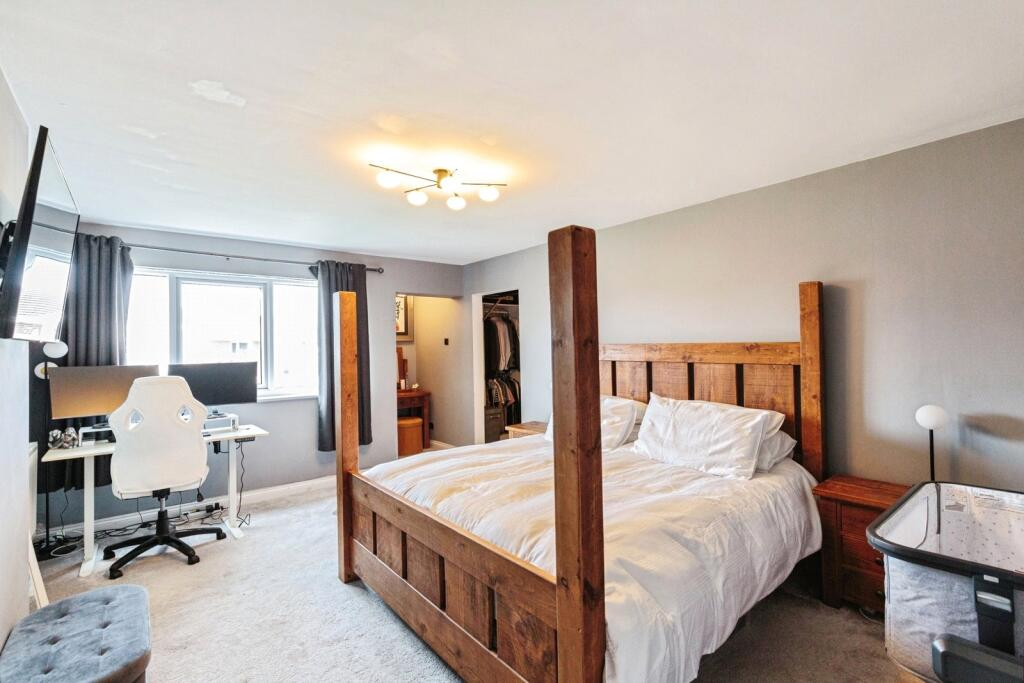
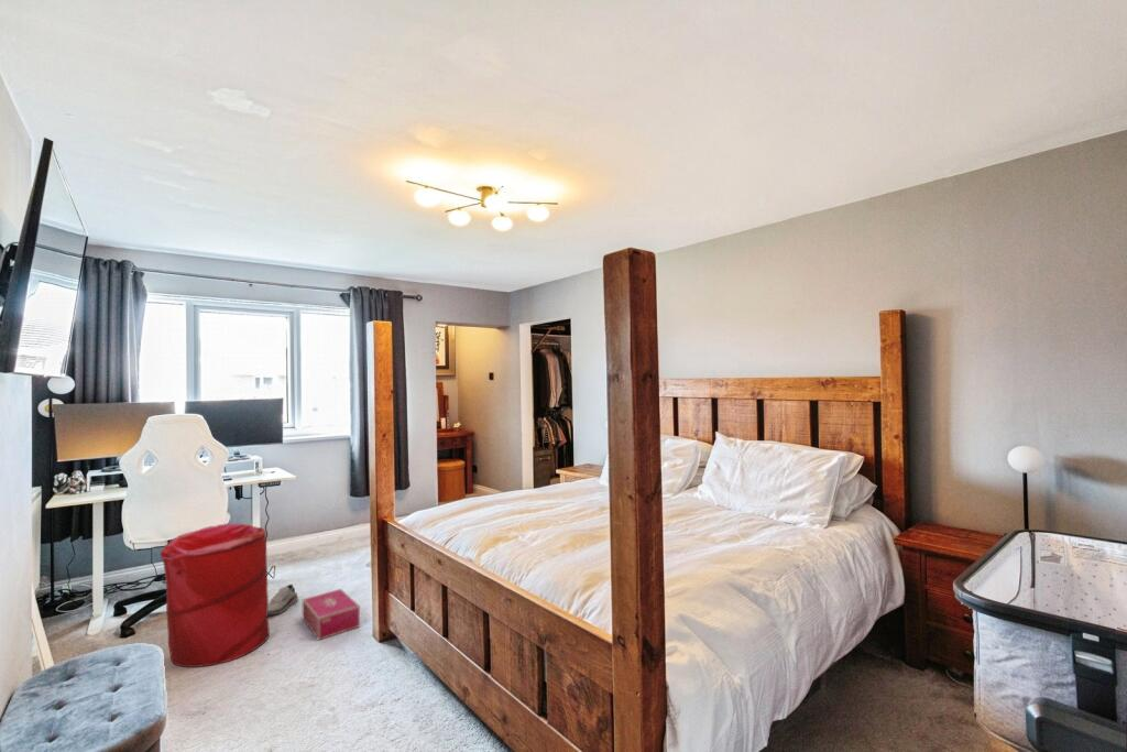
+ shoe box [302,588,361,641]
+ shoe [267,584,299,615]
+ laundry hamper [160,522,271,668]
